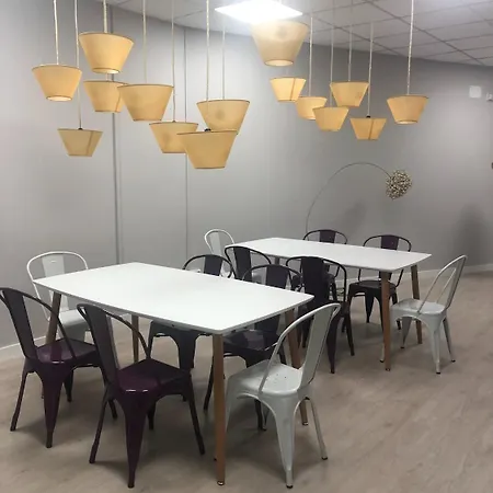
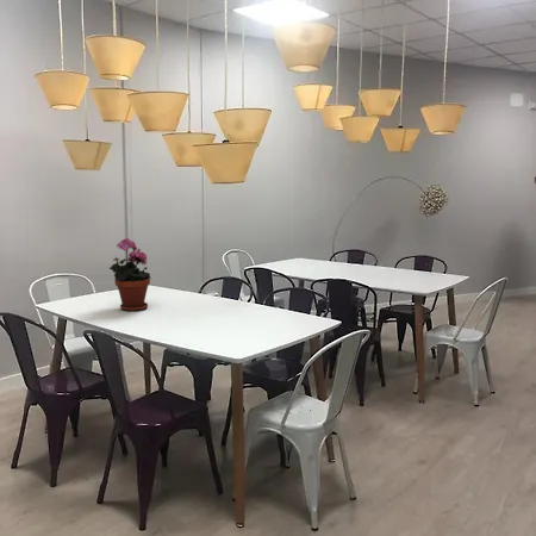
+ potted plant [108,237,151,312]
